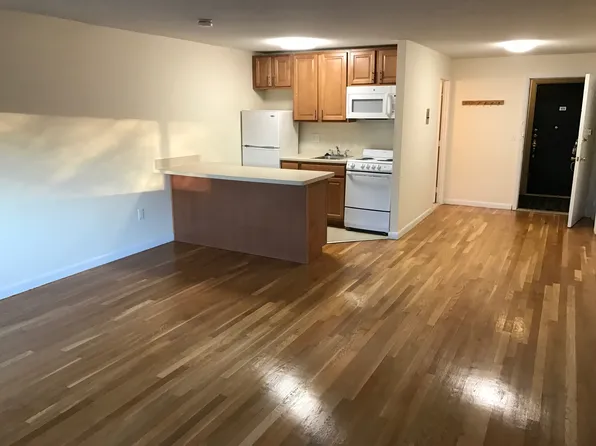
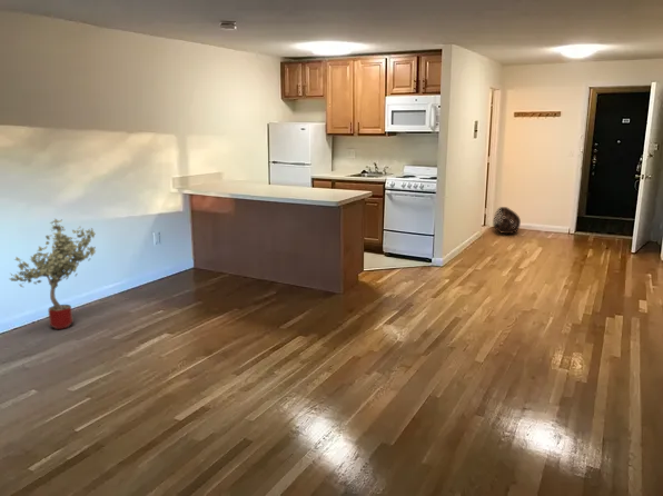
+ potted tree [8,218,97,330]
+ basket [492,206,522,235]
